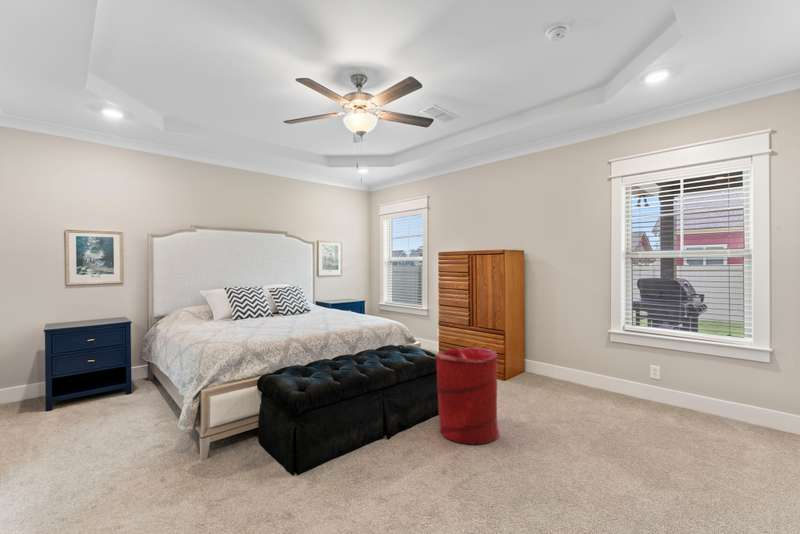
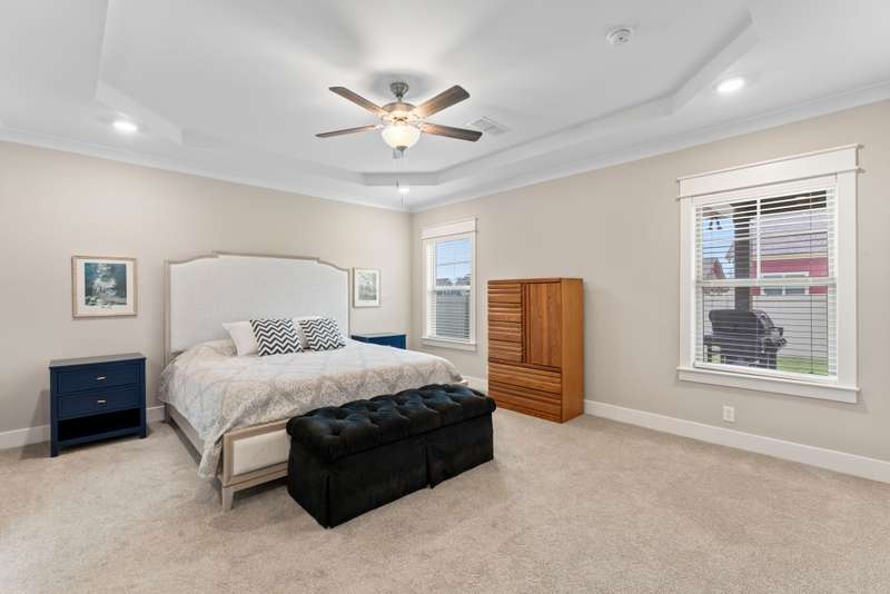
- laundry hamper [435,346,501,445]
